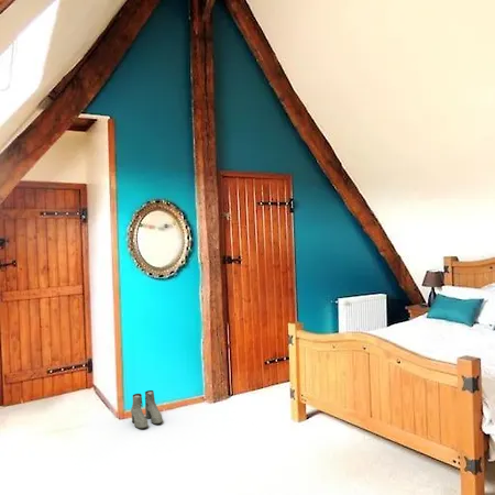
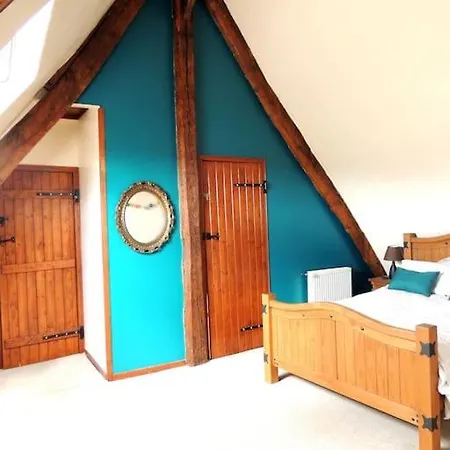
- boots [130,389,164,430]
